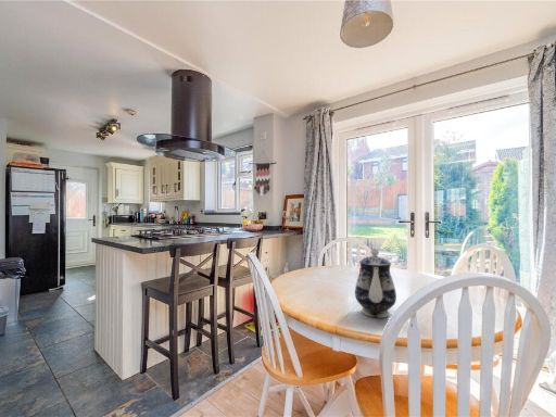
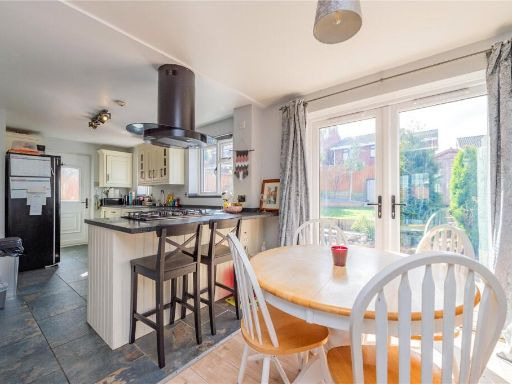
- teapot [354,248,397,319]
